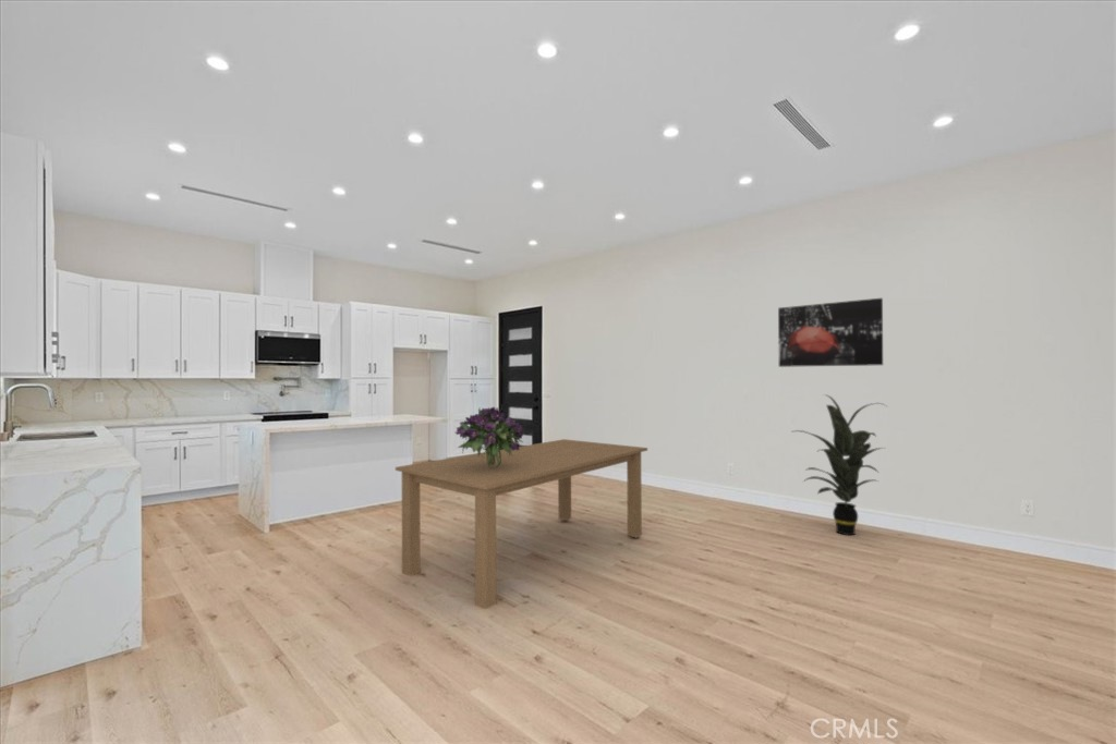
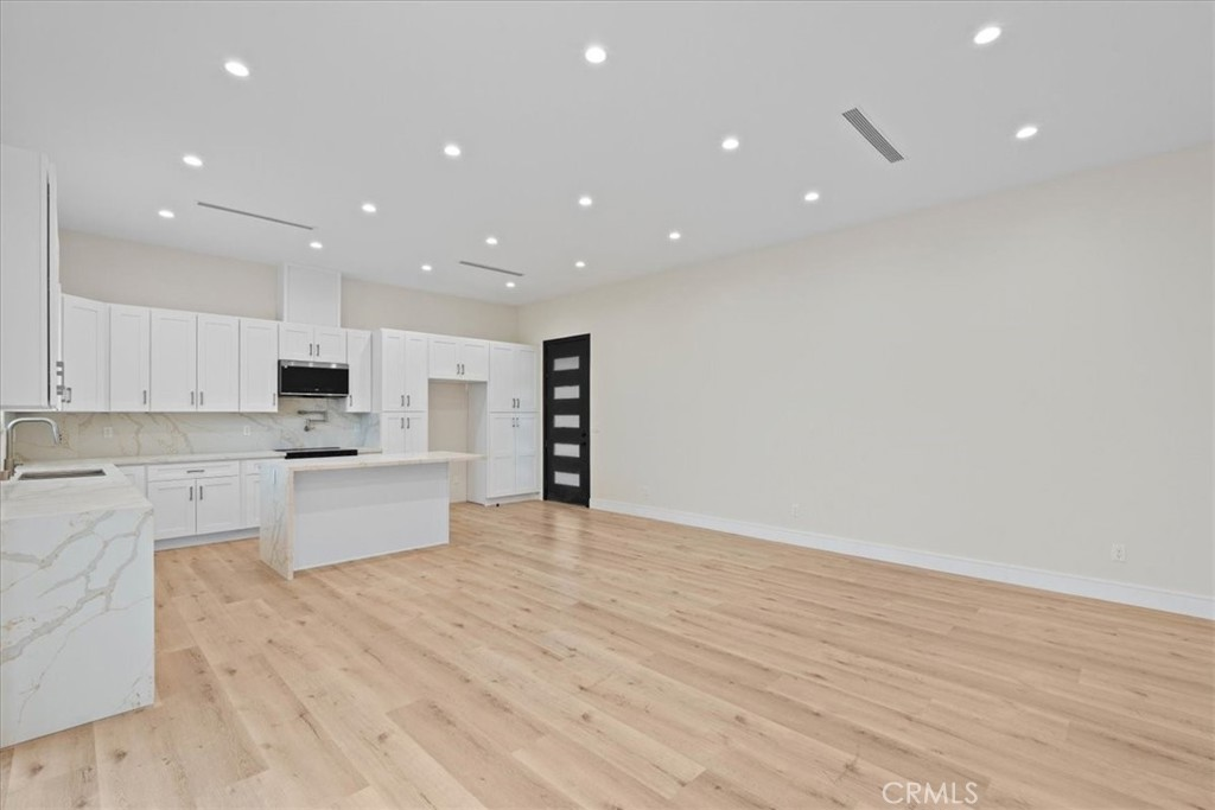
- indoor plant [792,393,887,536]
- dining table [395,438,648,610]
- wall art [777,297,884,368]
- bouquet [454,406,525,468]
